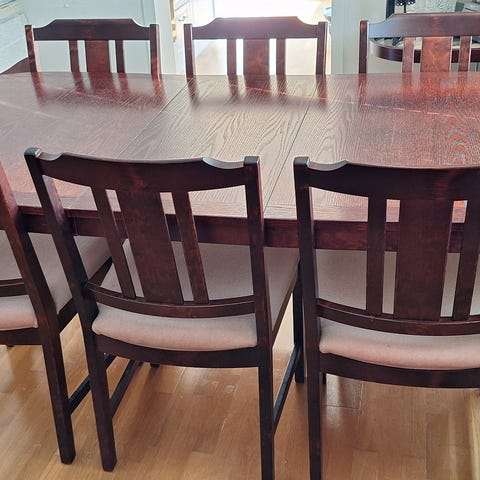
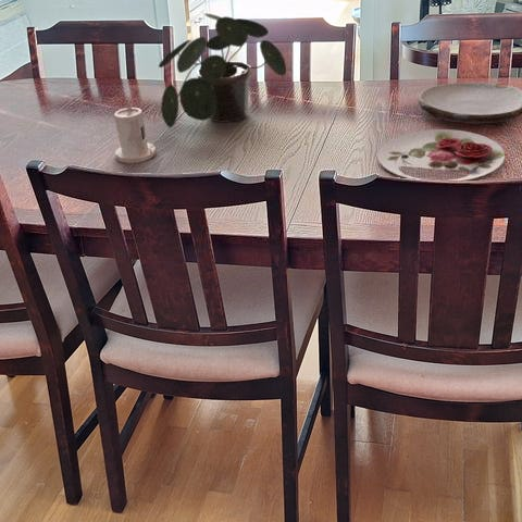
+ plate [418,80,522,124]
+ potted plant [158,13,287,128]
+ candle [113,102,158,164]
+ plate [376,128,506,182]
